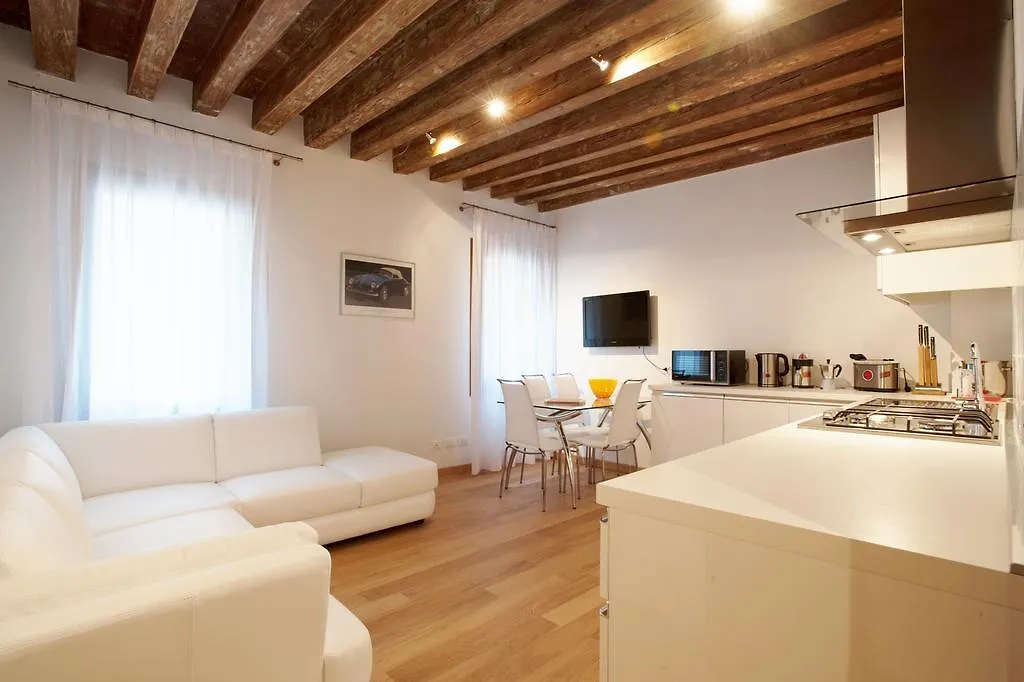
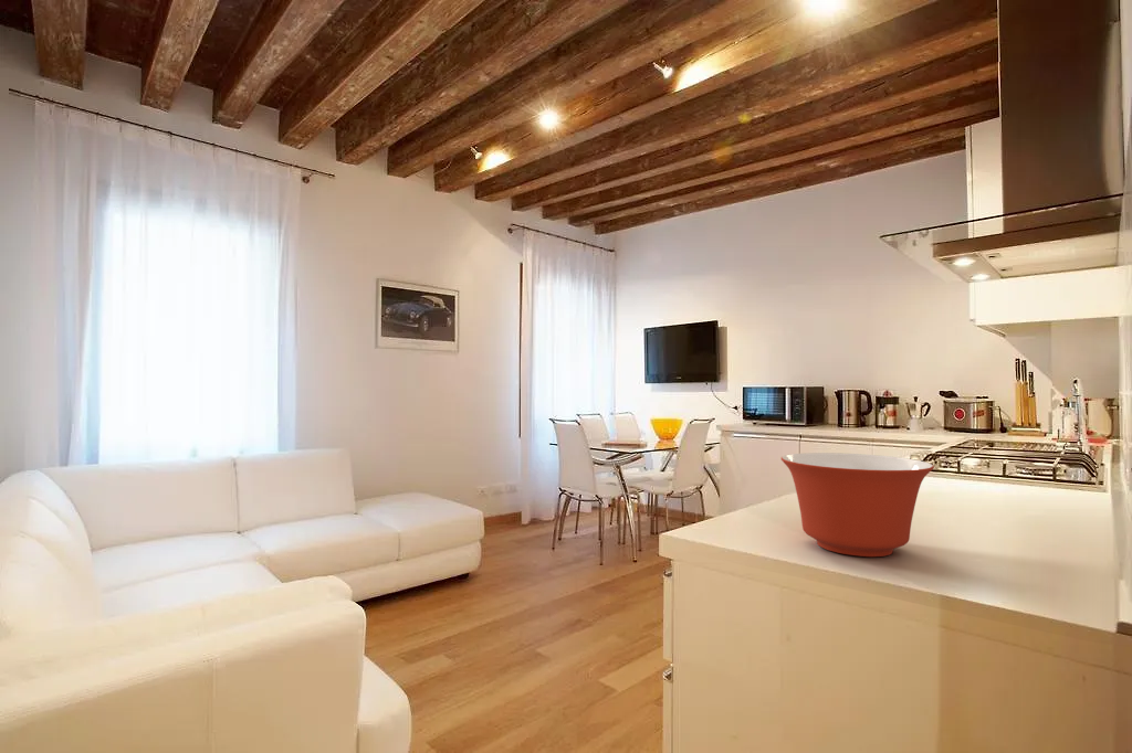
+ mixing bowl [780,452,935,558]
